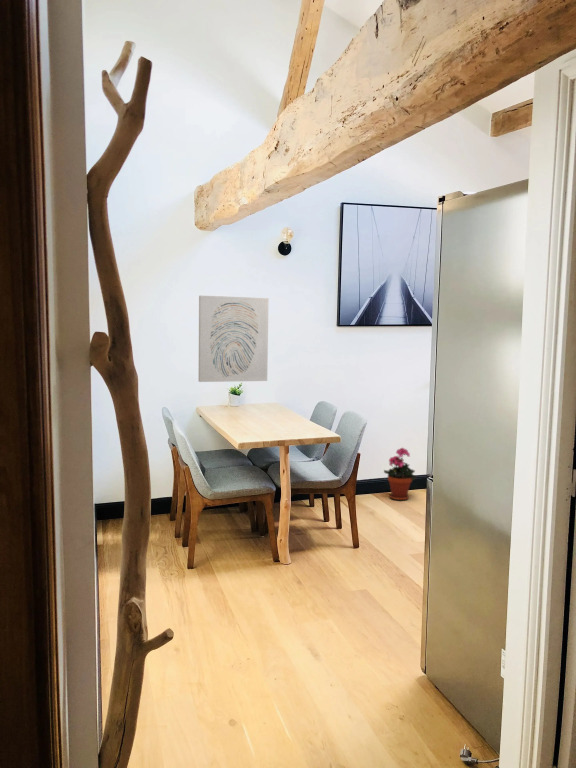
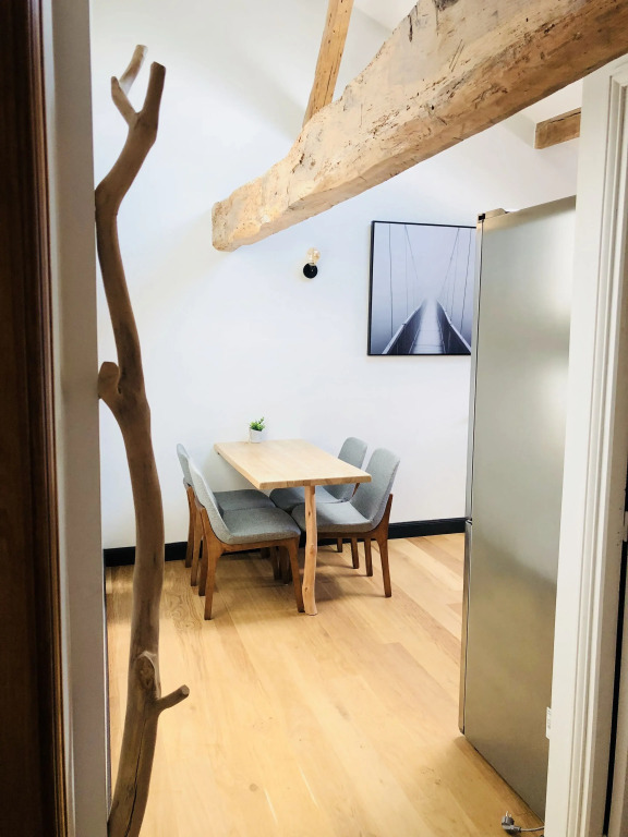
- potted plant [383,446,417,501]
- wall art [198,295,270,383]
